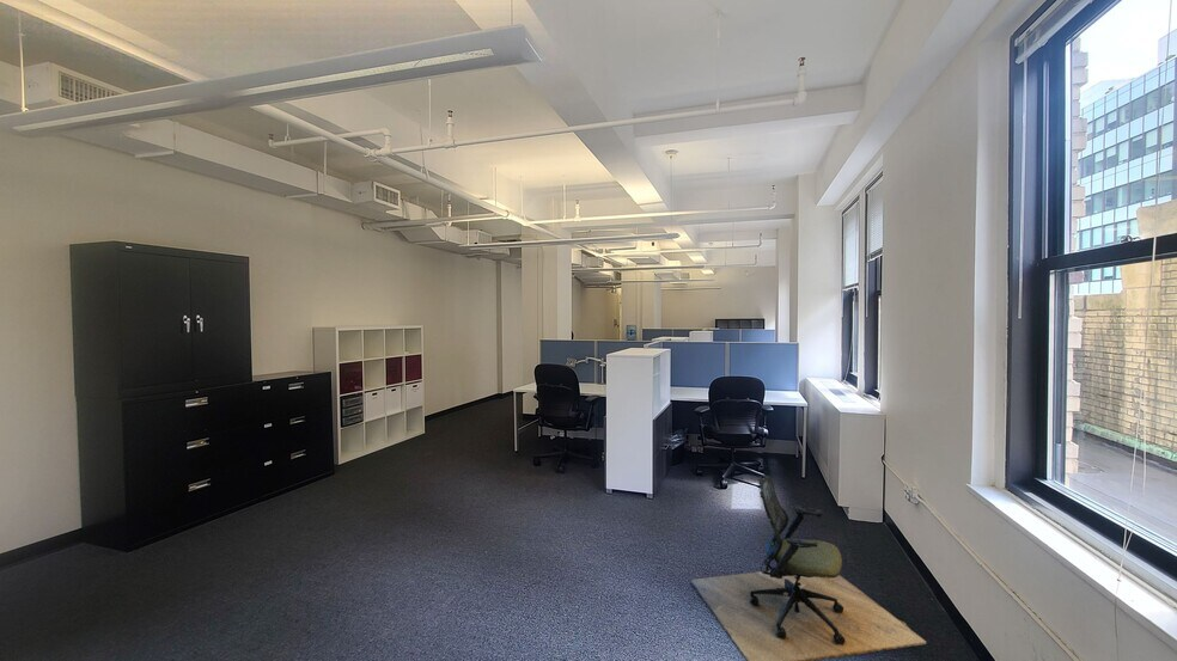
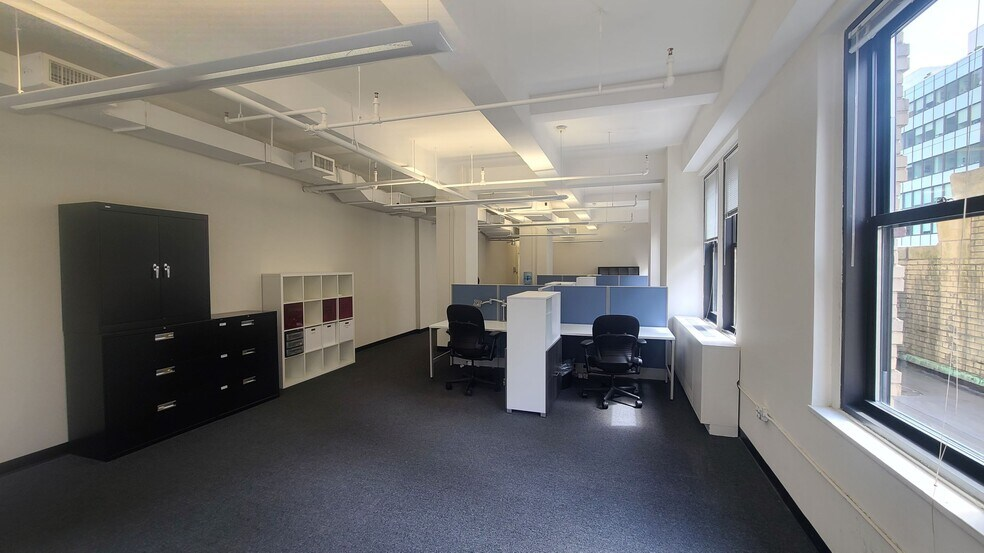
- office chair [690,473,928,661]
